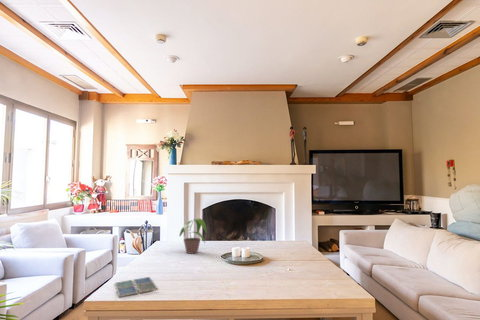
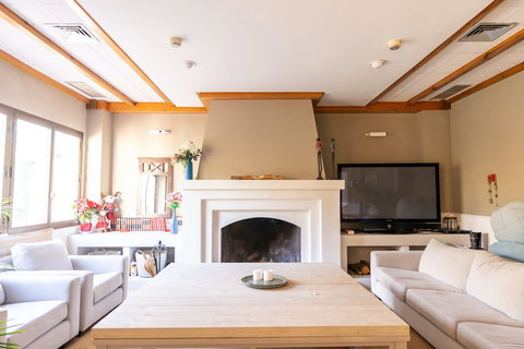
- potted plant [179,217,208,255]
- drink coaster [114,276,159,298]
